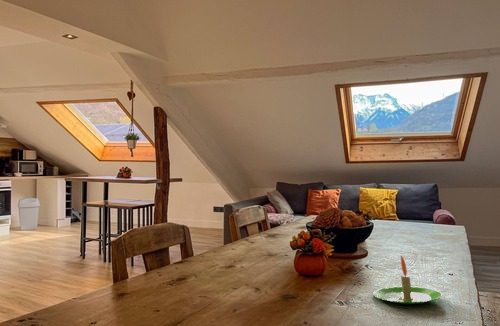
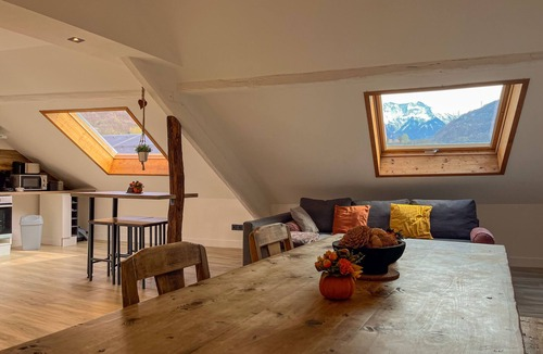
- candle [372,255,443,305]
